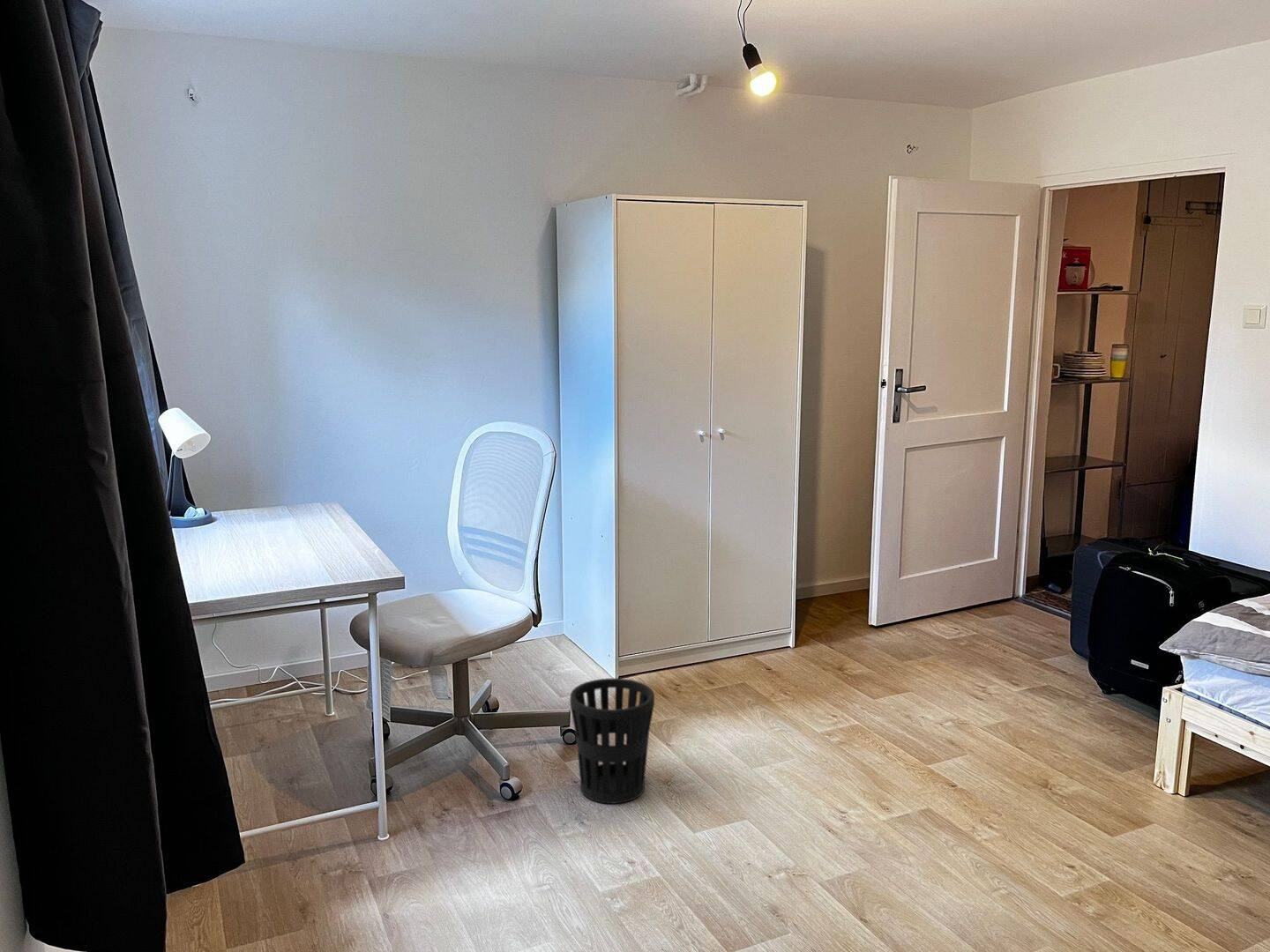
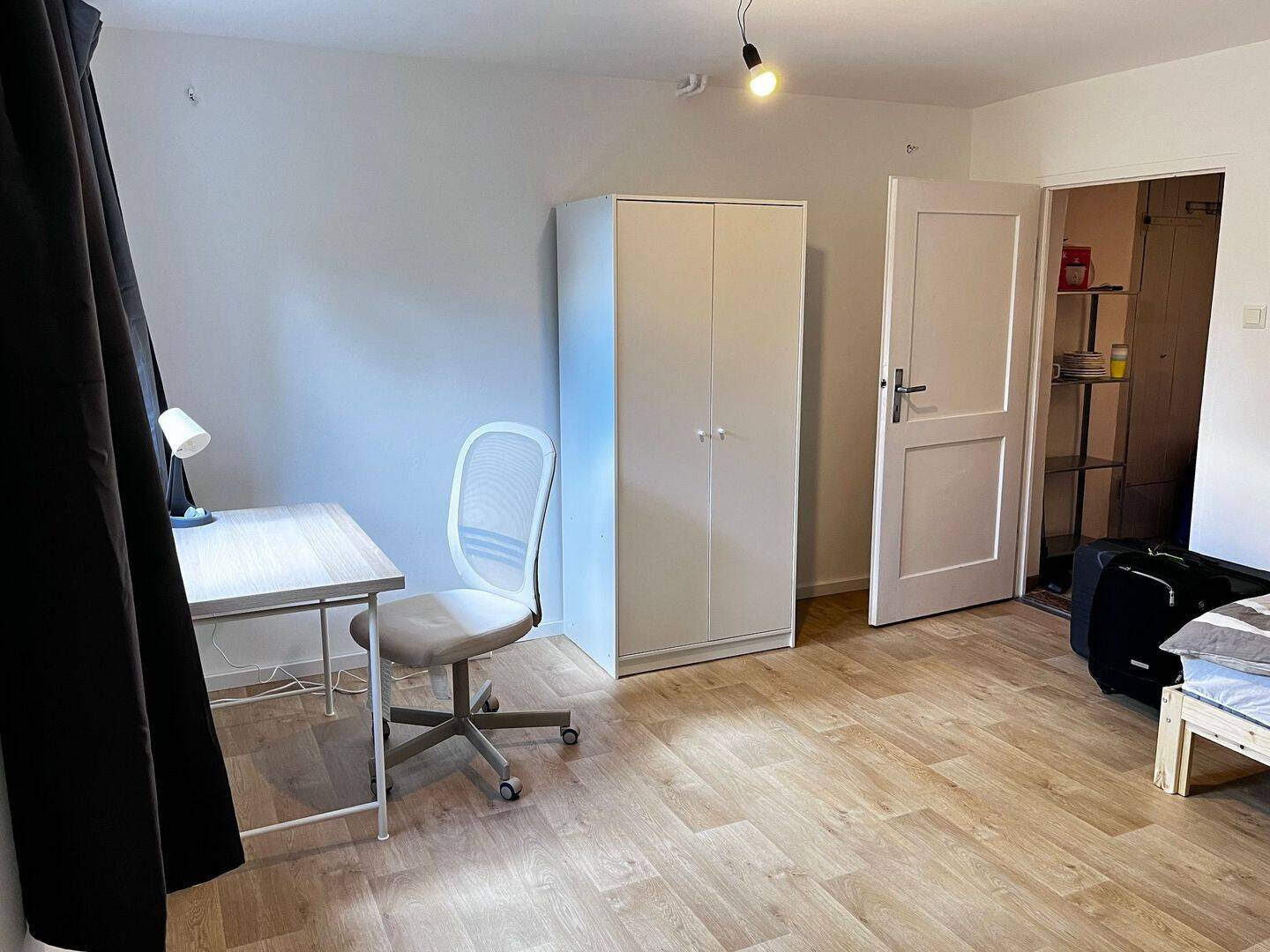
- wastebasket [569,678,655,805]
